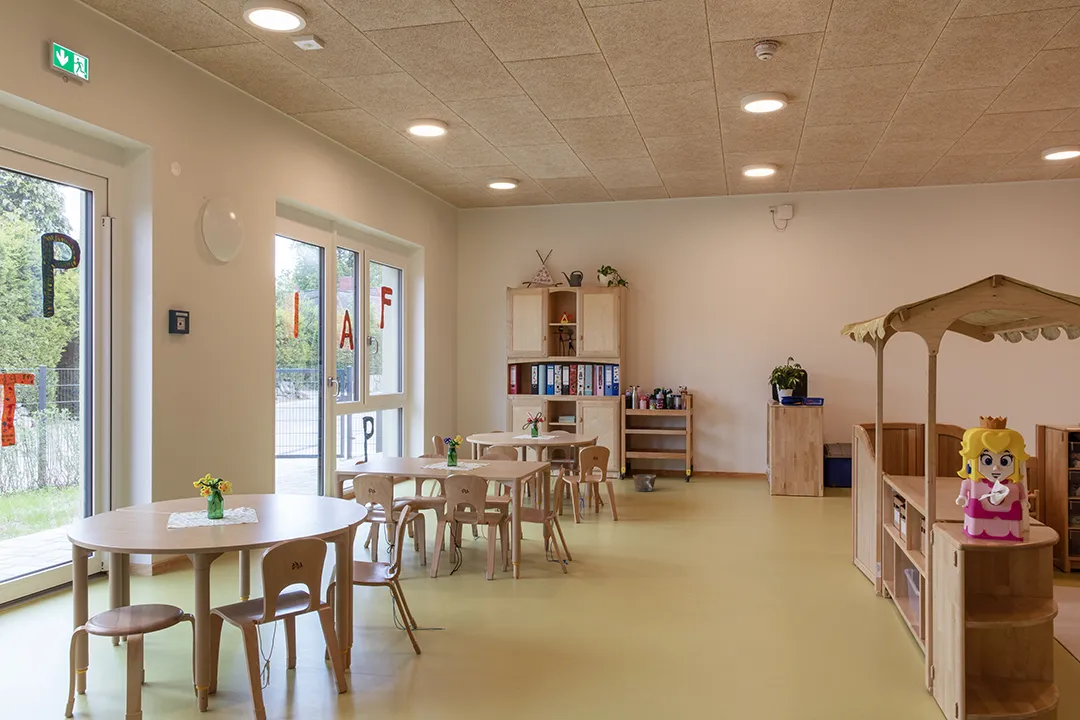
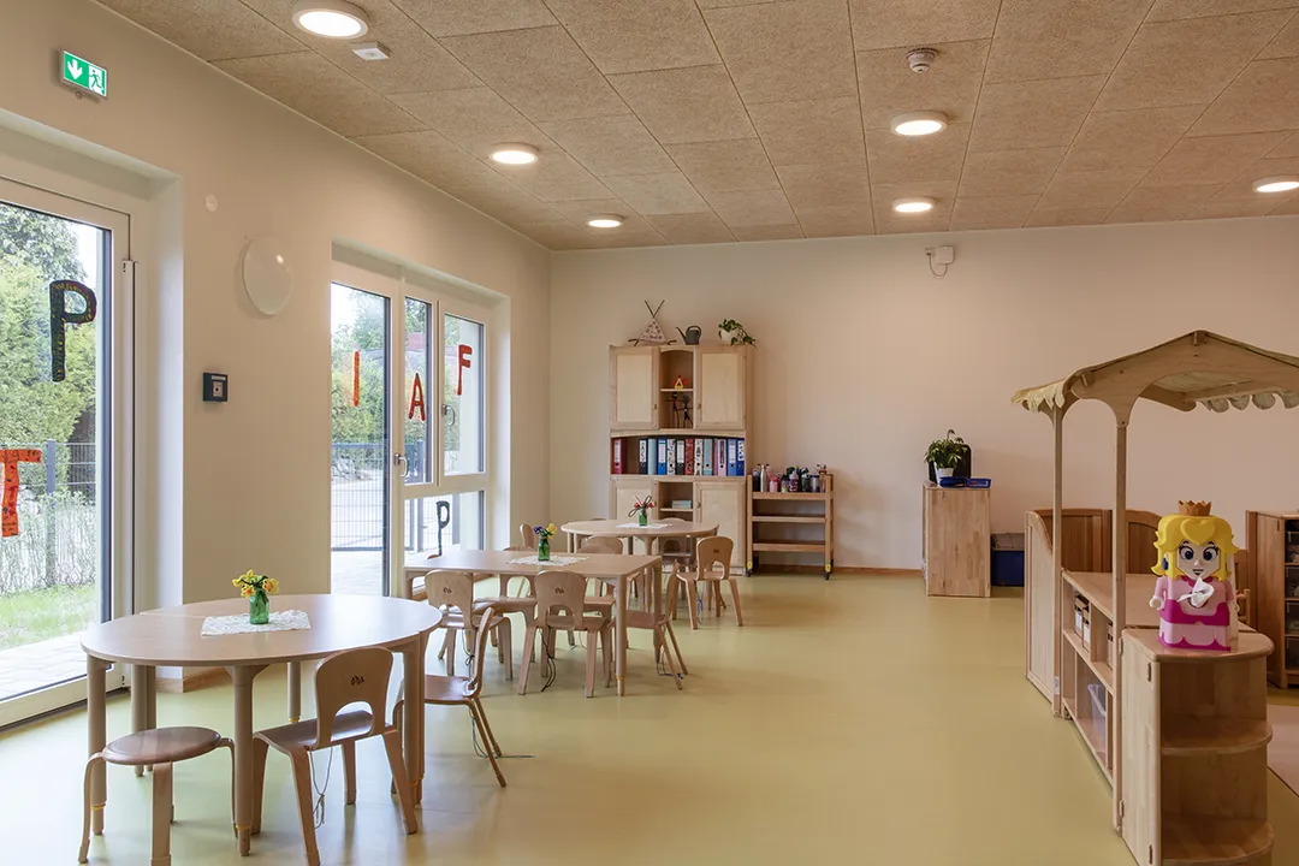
- clay pot [632,473,657,492]
